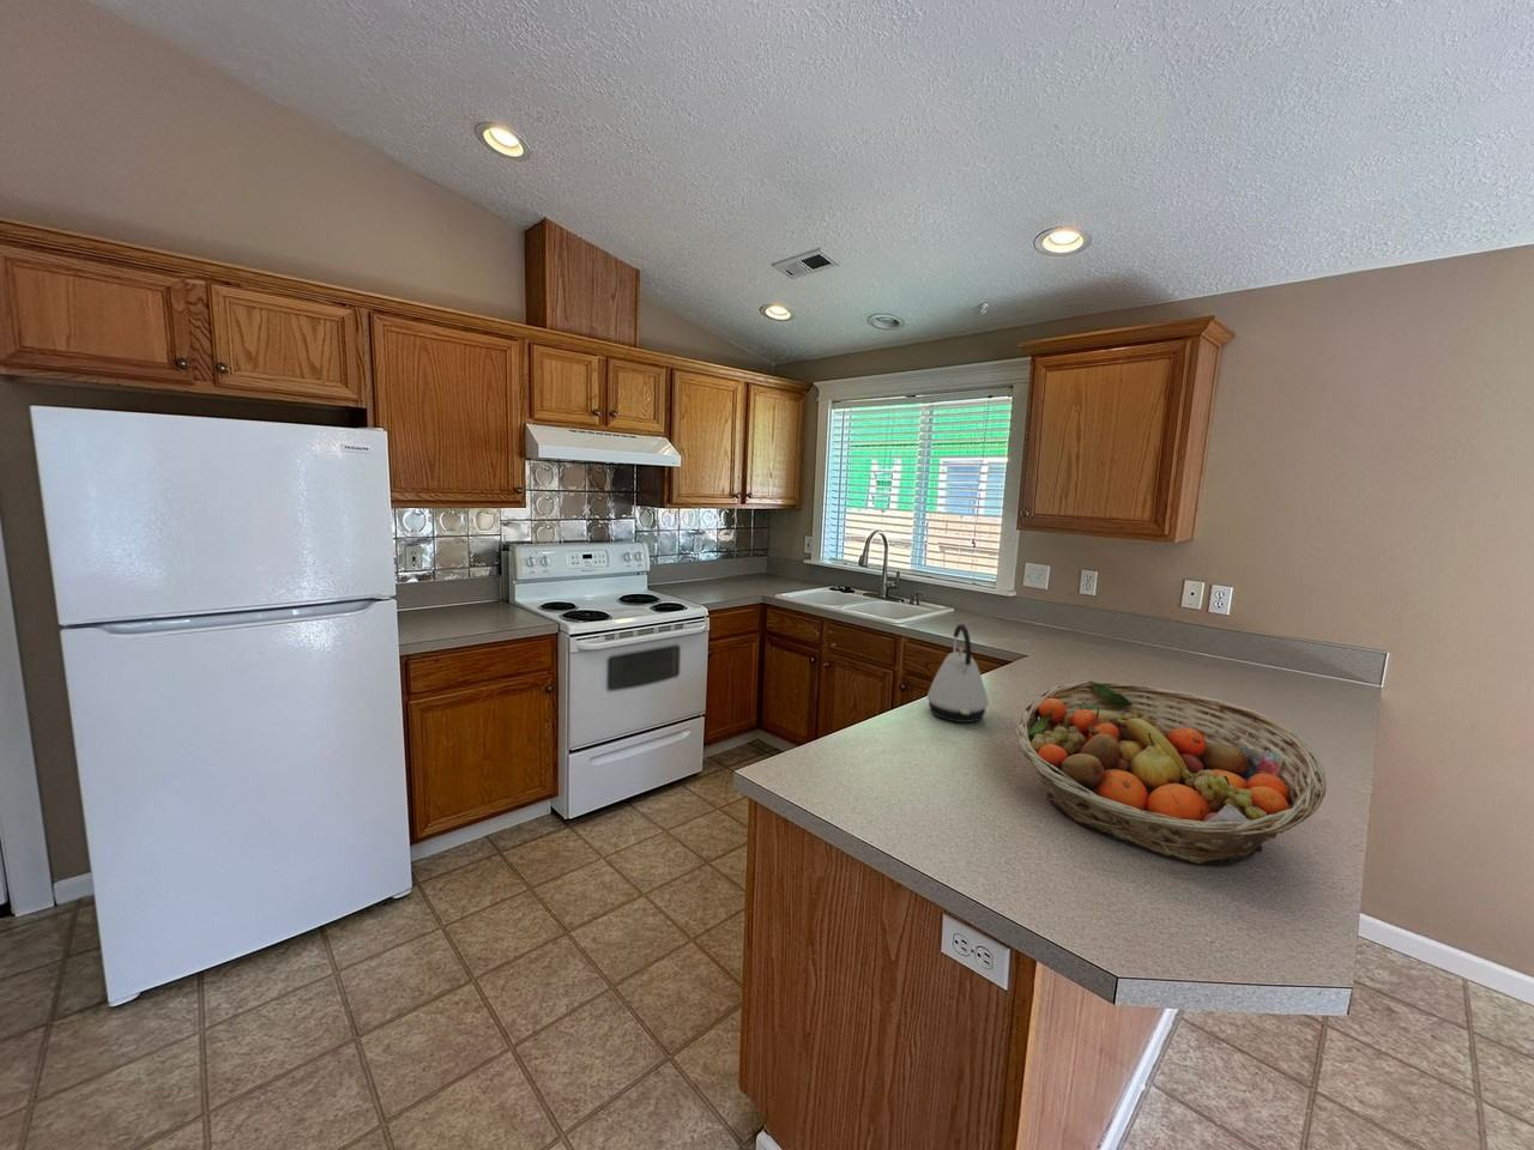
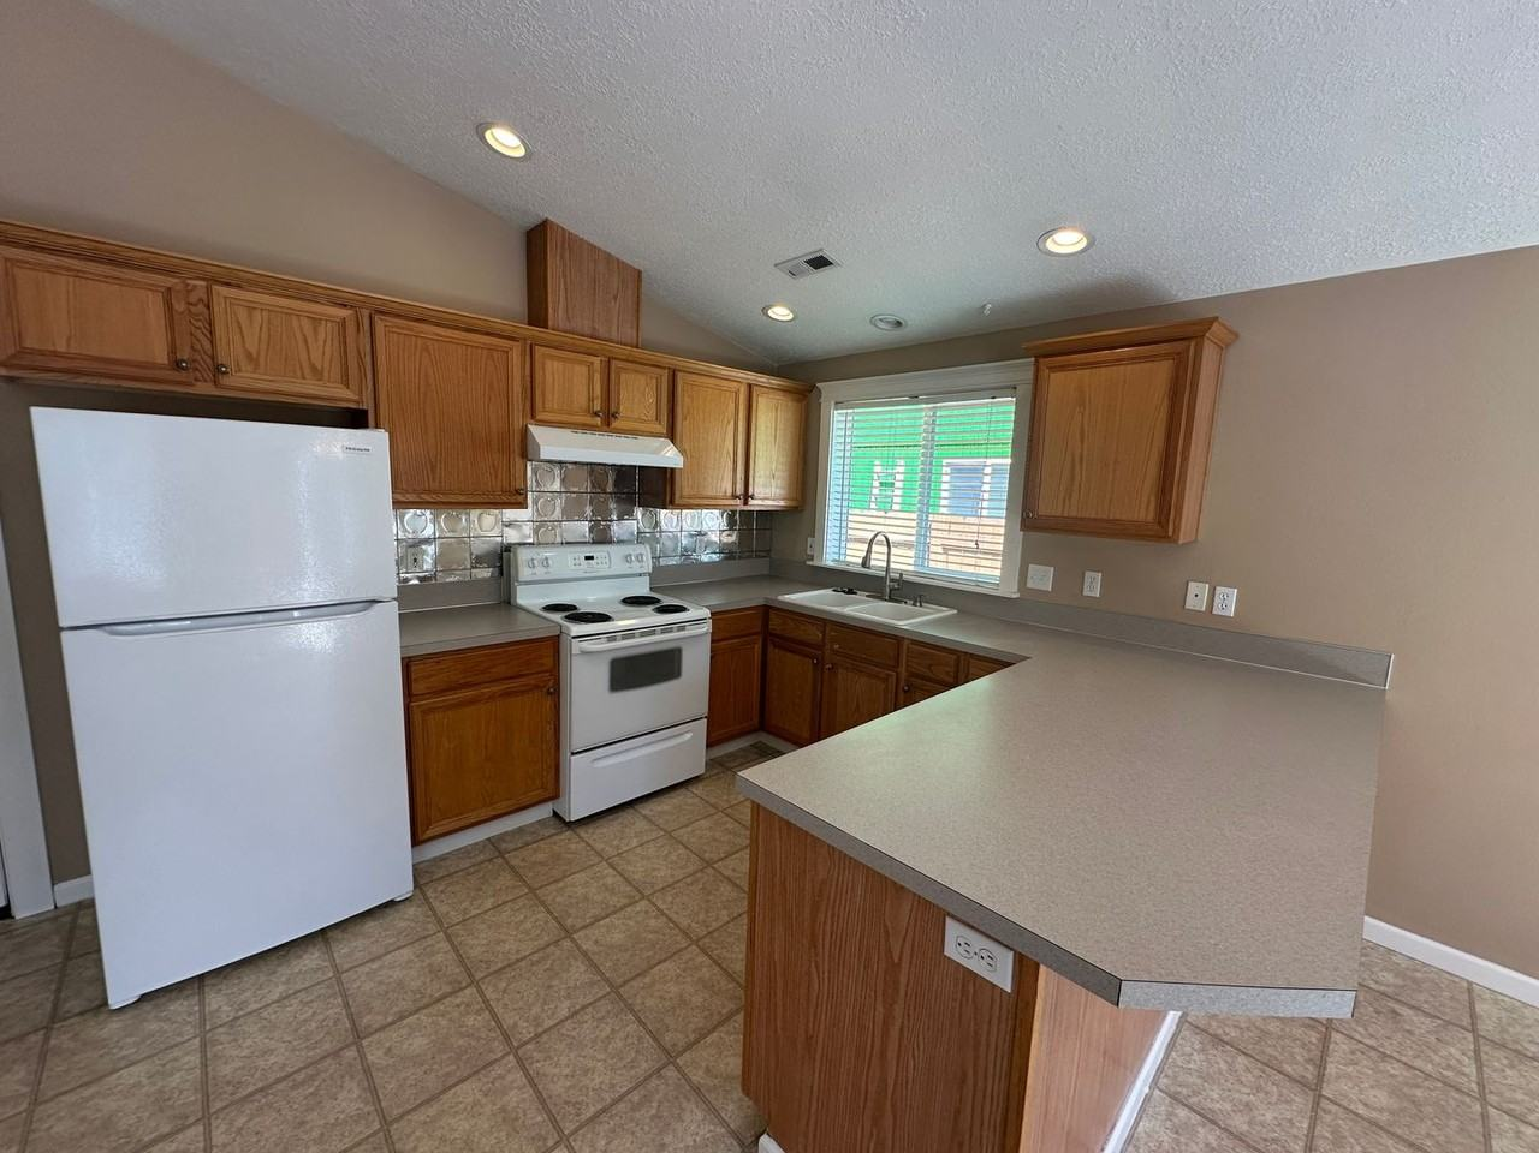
- fruit basket [1013,679,1326,866]
- kettle [926,623,990,724]
